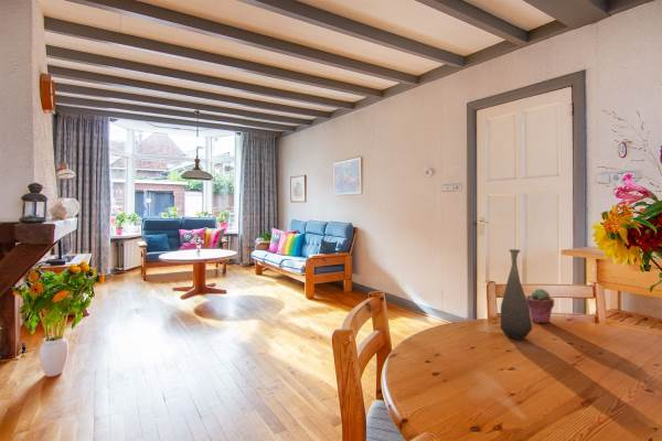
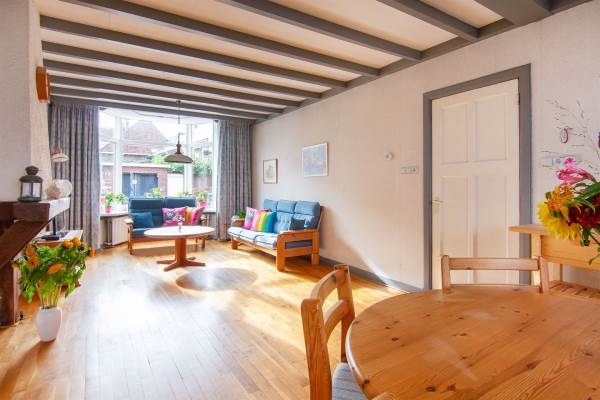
- bottle [500,248,533,341]
- potted succulent [525,288,555,324]
